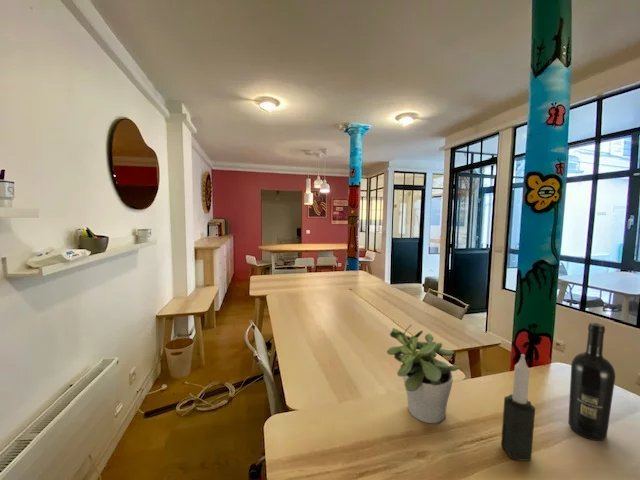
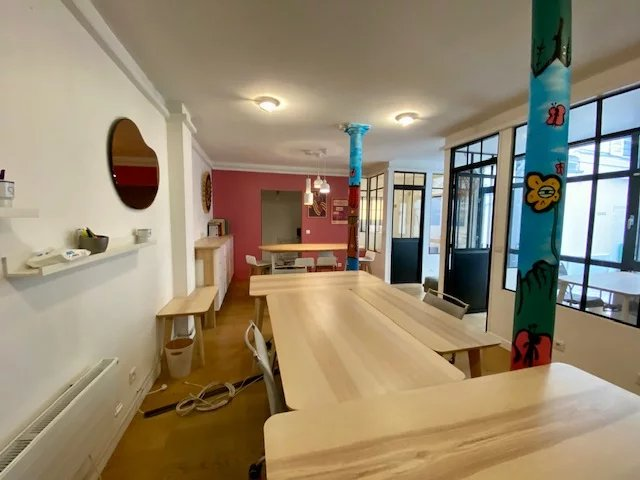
- candle [500,353,536,462]
- potted plant [386,324,460,425]
- wine bottle [567,322,616,442]
